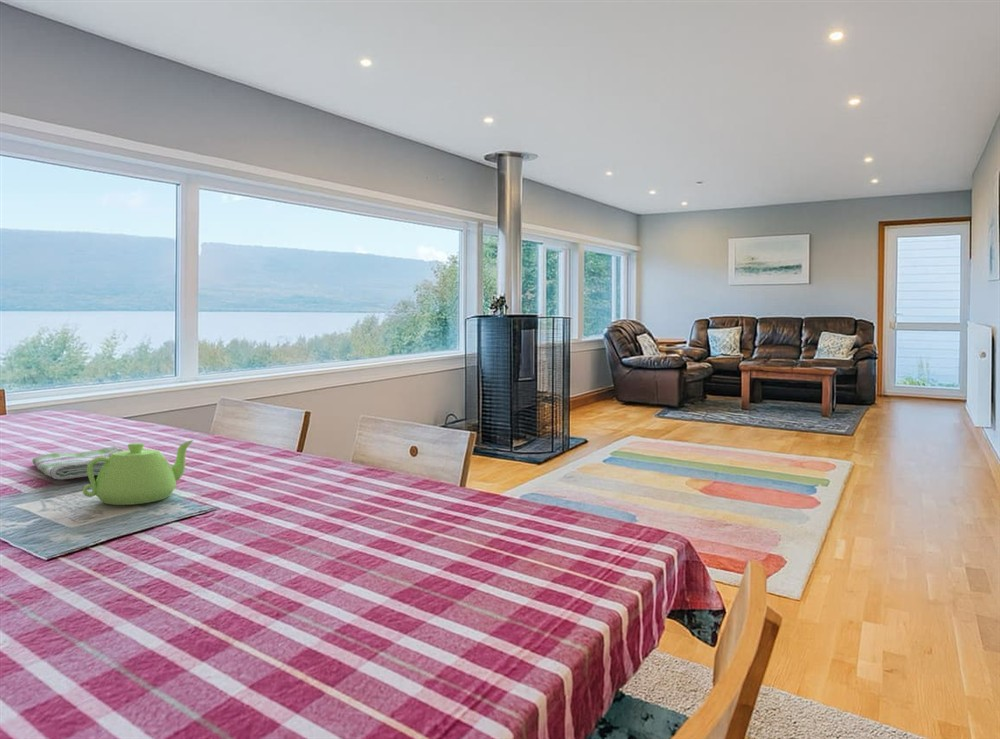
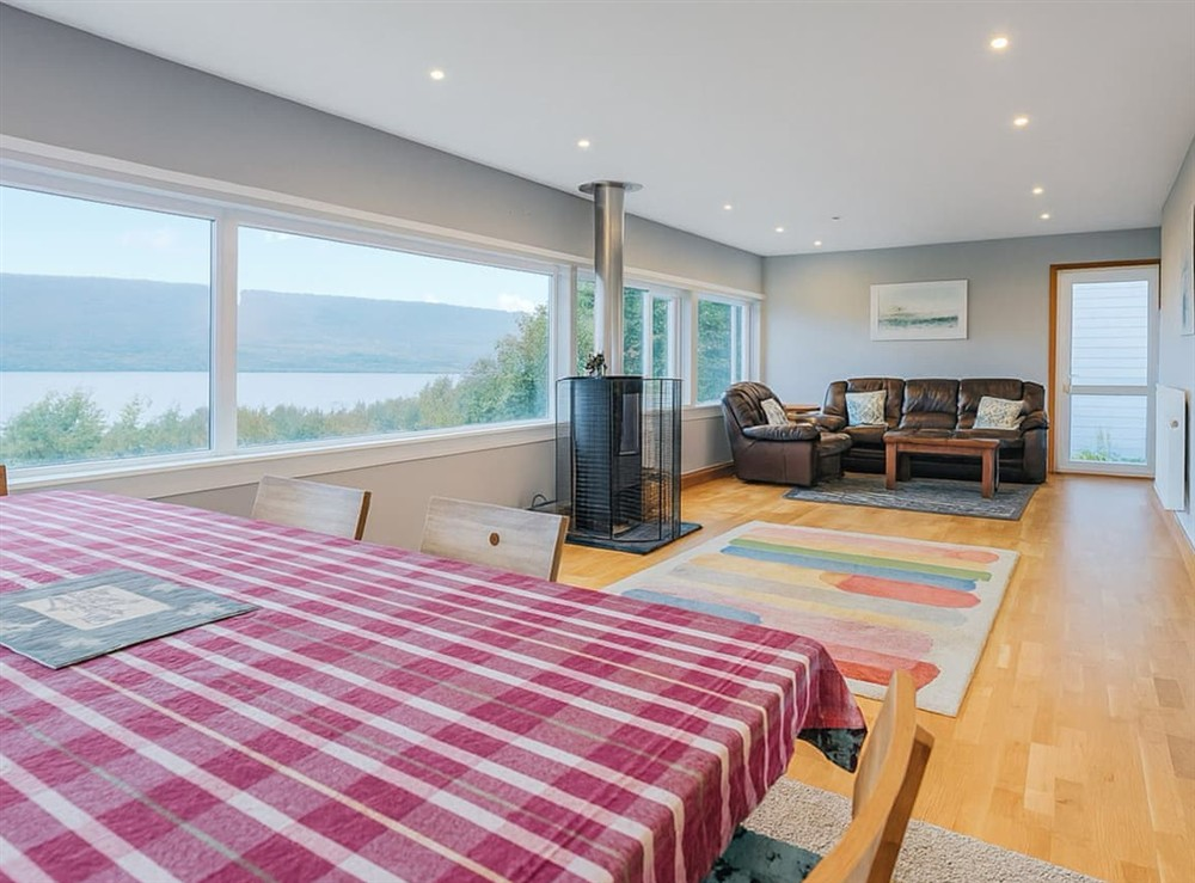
- teapot [82,439,195,506]
- dish towel [31,446,125,480]
